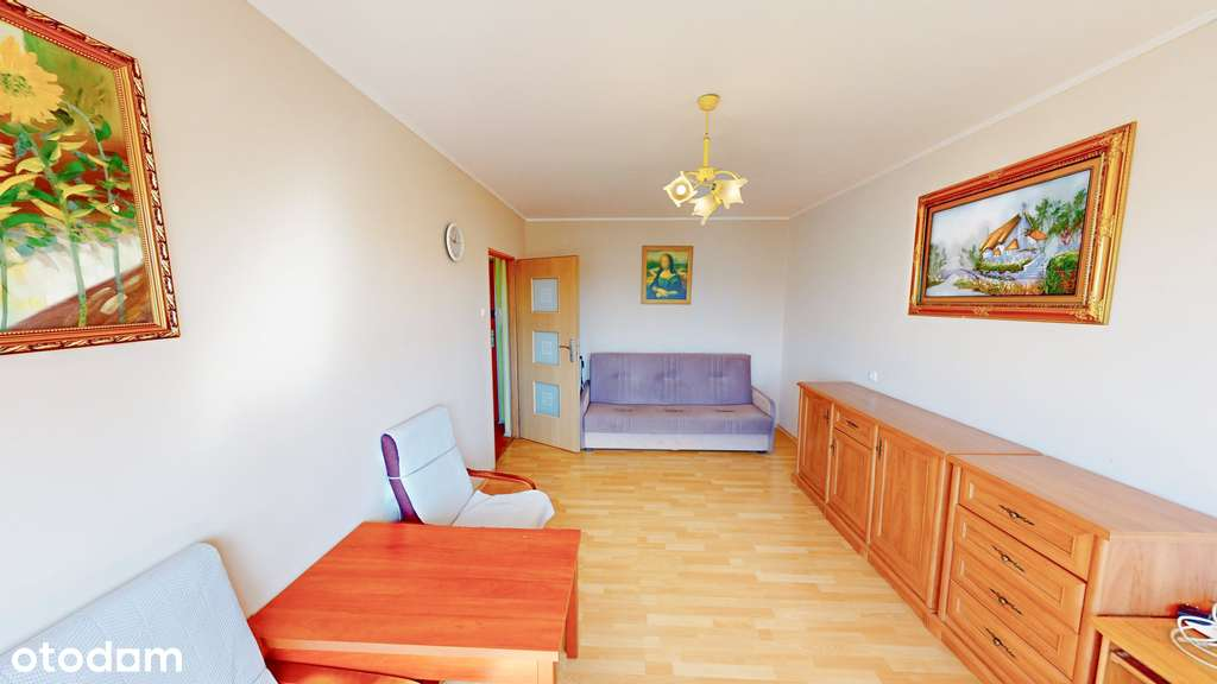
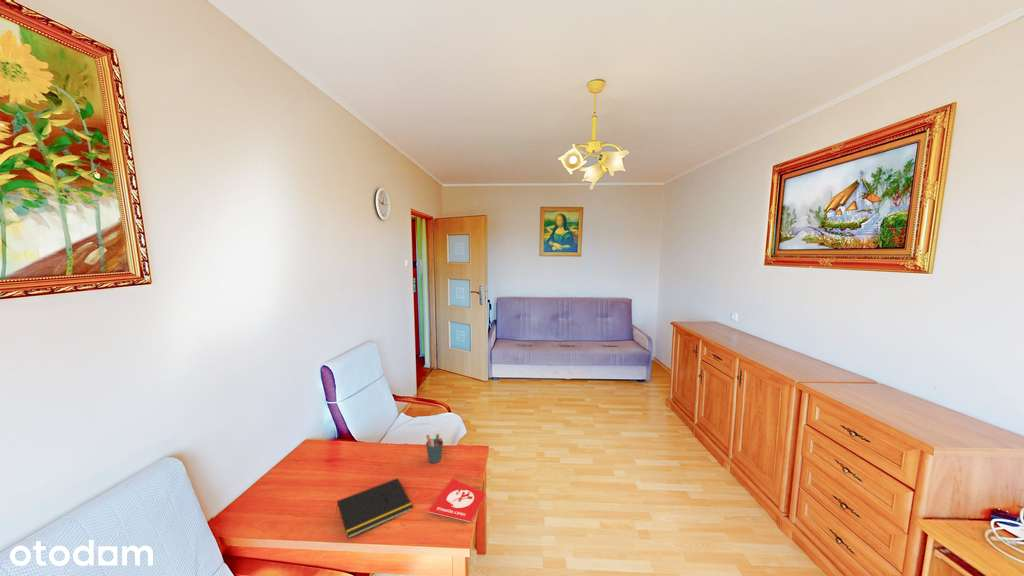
+ pen holder [425,433,444,464]
+ notepad [335,477,414,540]
+ book [427,478,486,523]
